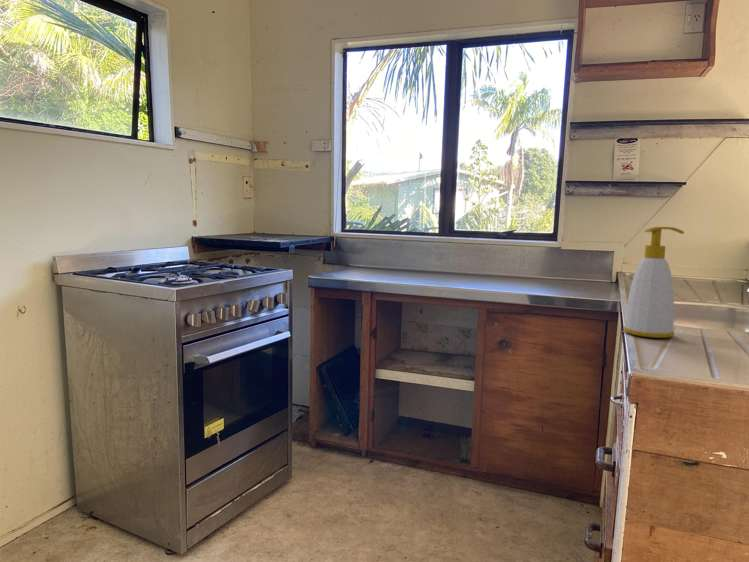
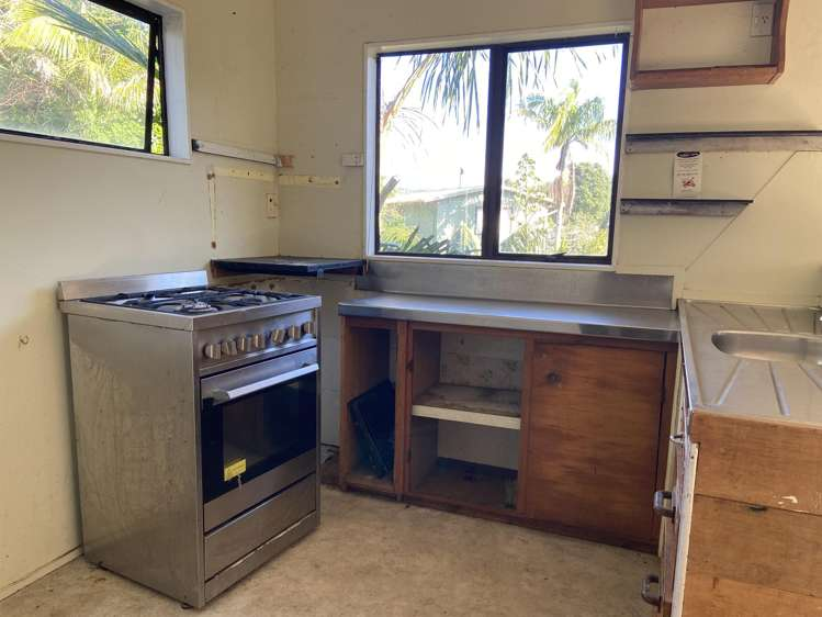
- soap bottle [622,226,685,339]
